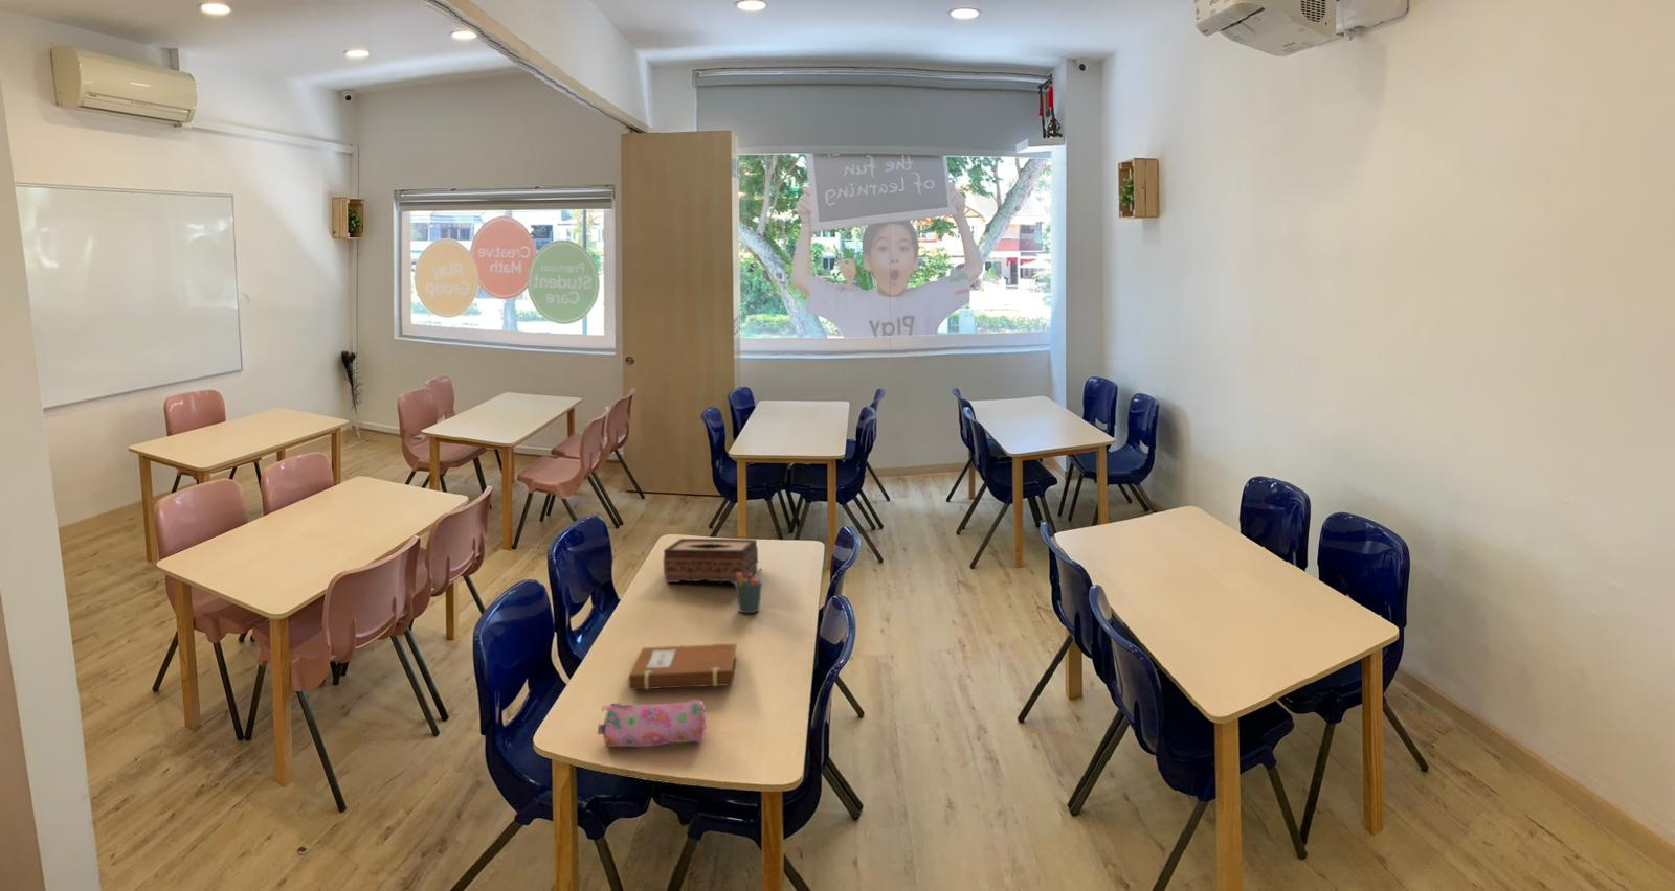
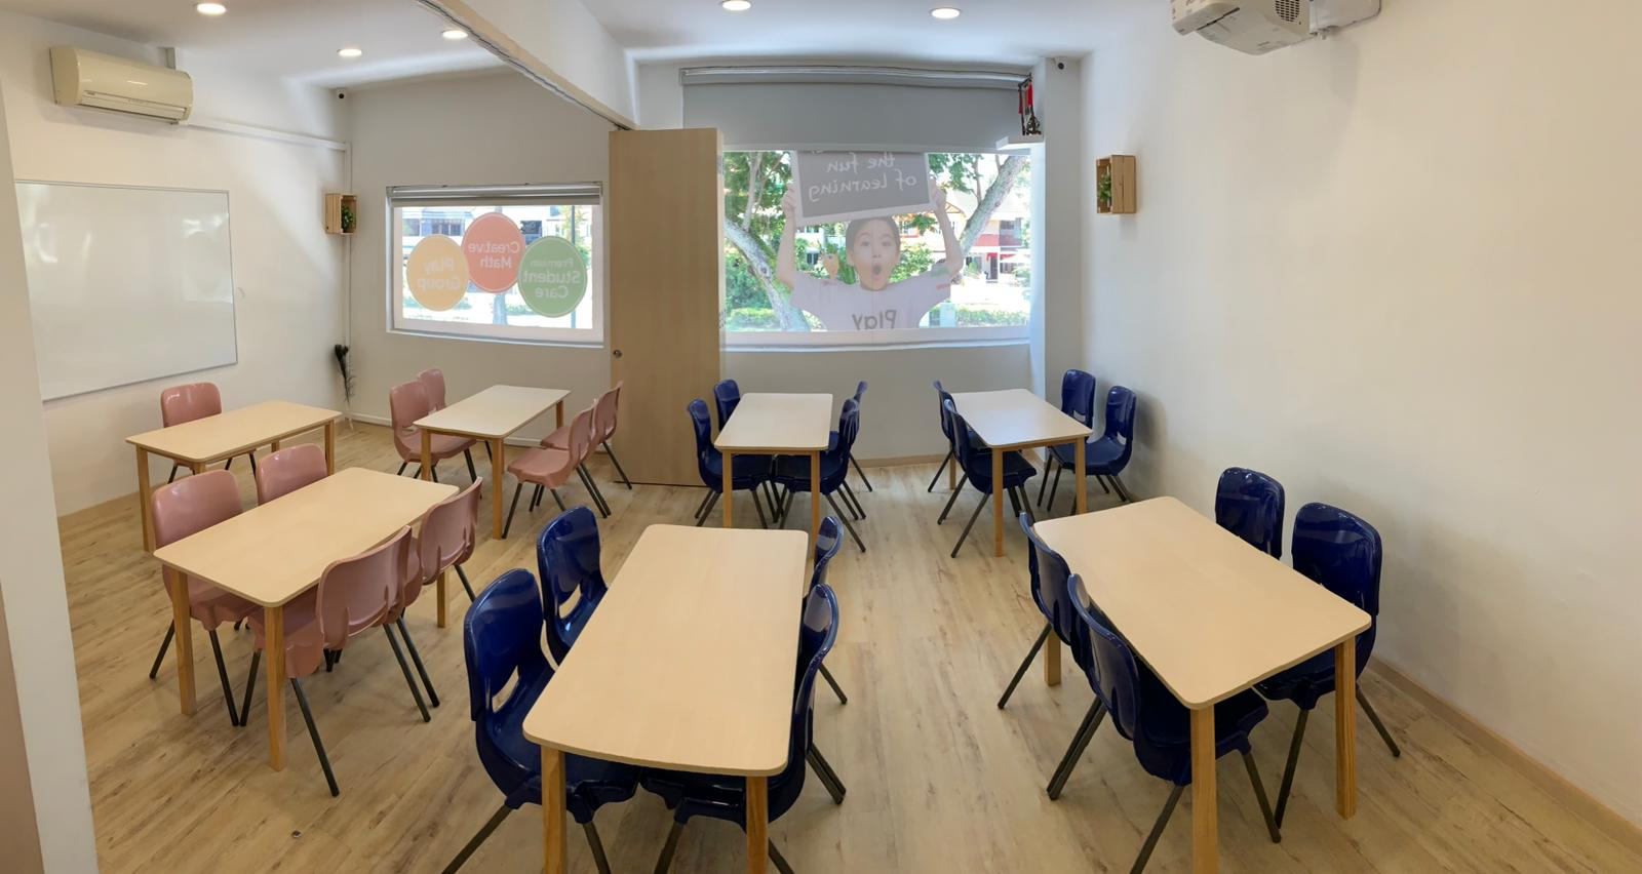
- pen holder [733,567,763,614]
- pencil case [597,698,707,748]
- tissue box [661,538,759,584]
- notebook [625,643,738,692]
